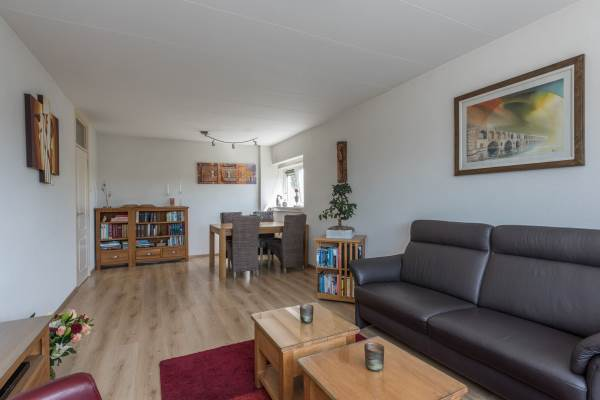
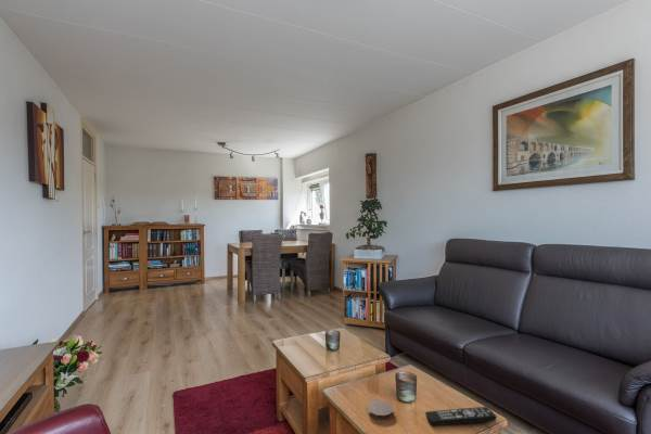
+ remote control [424,406,498,426]
+ coaster [367,399,394,420]
